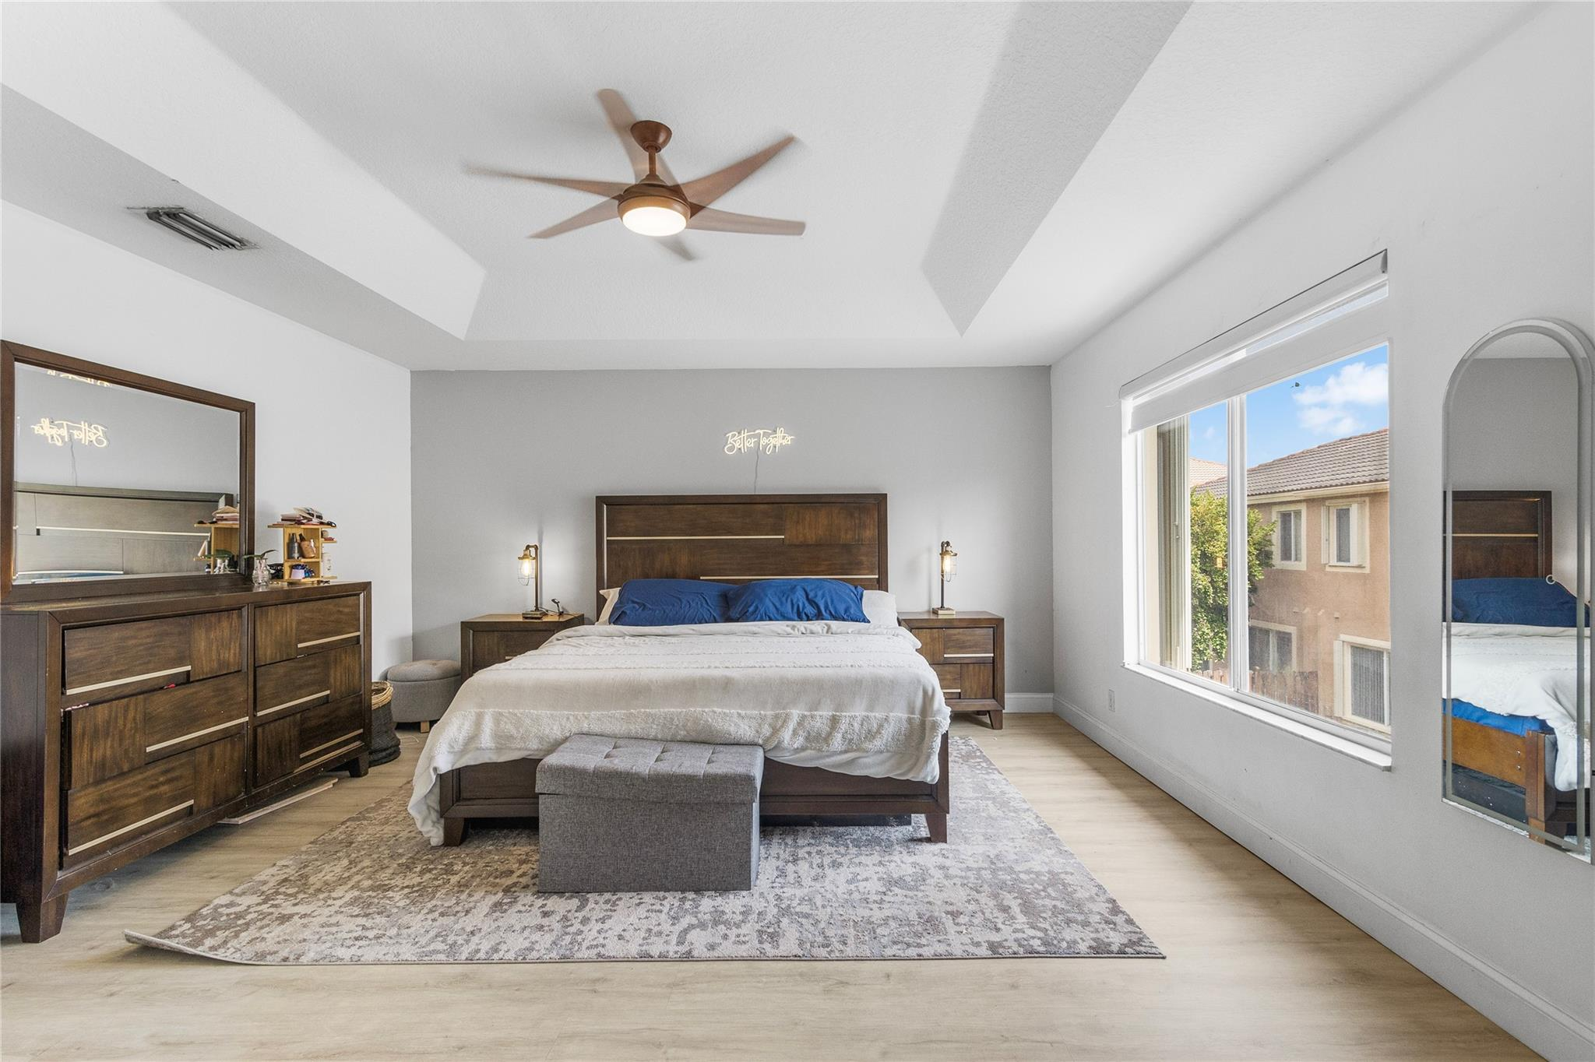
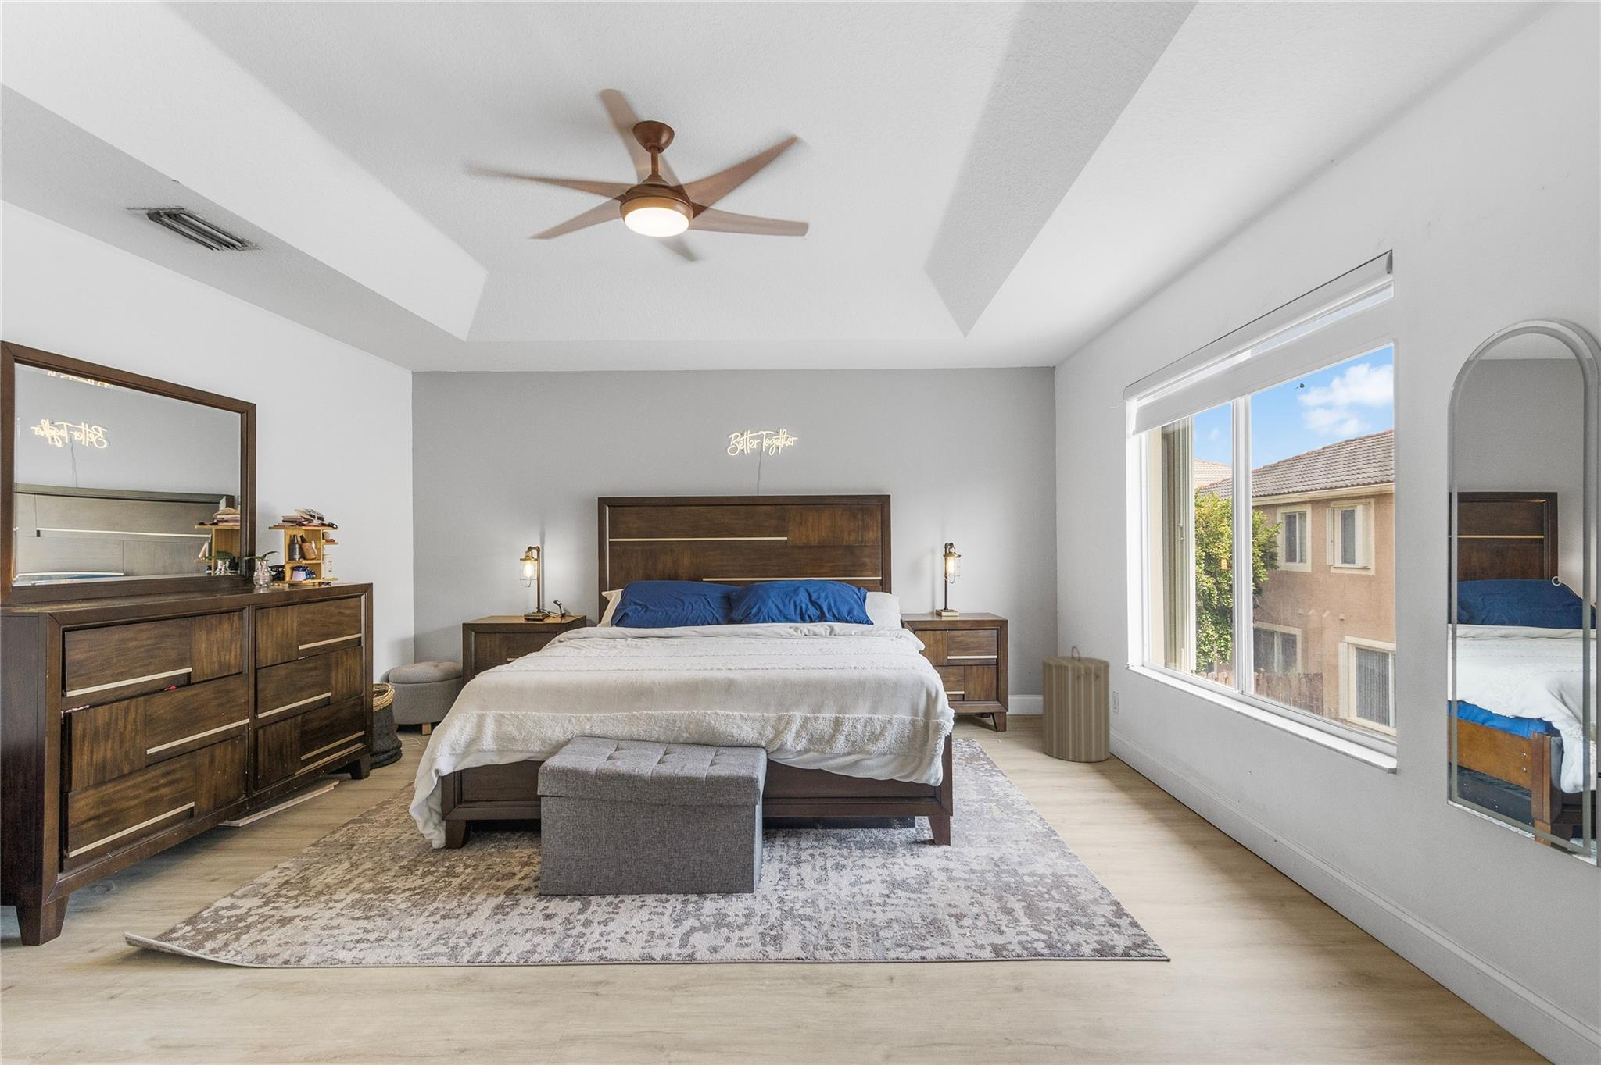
+ laundry hamper [1041,645,1111,763]
